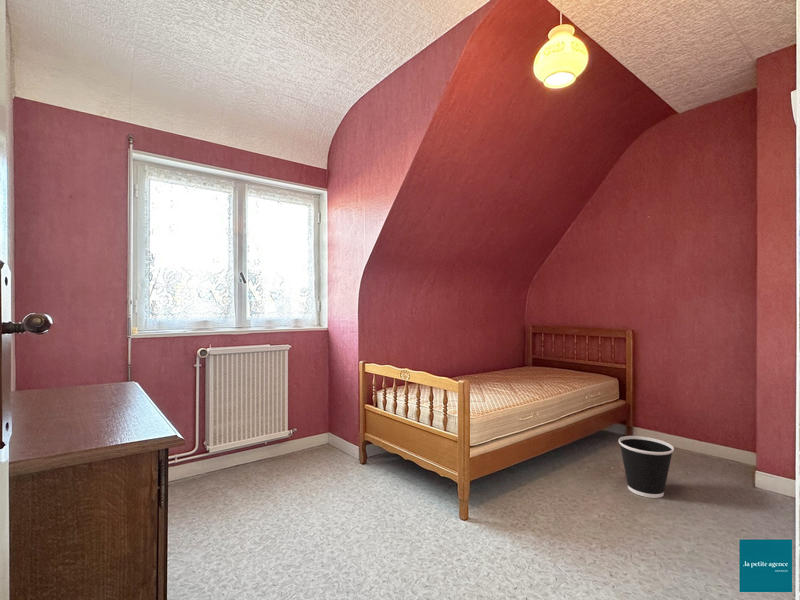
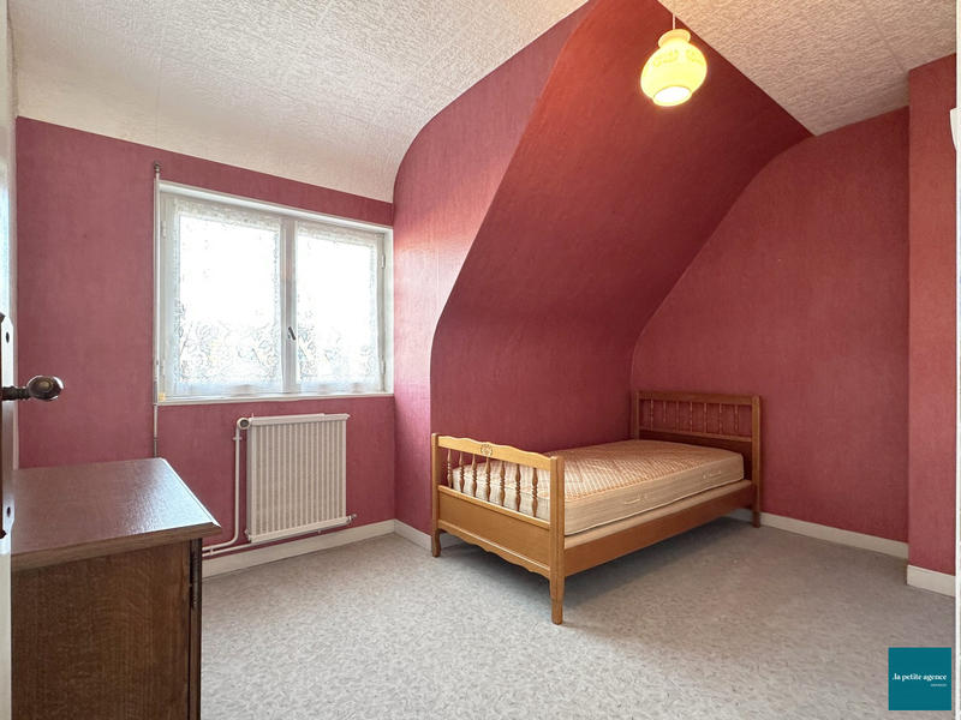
- wastebasket [618,435,675,499]
